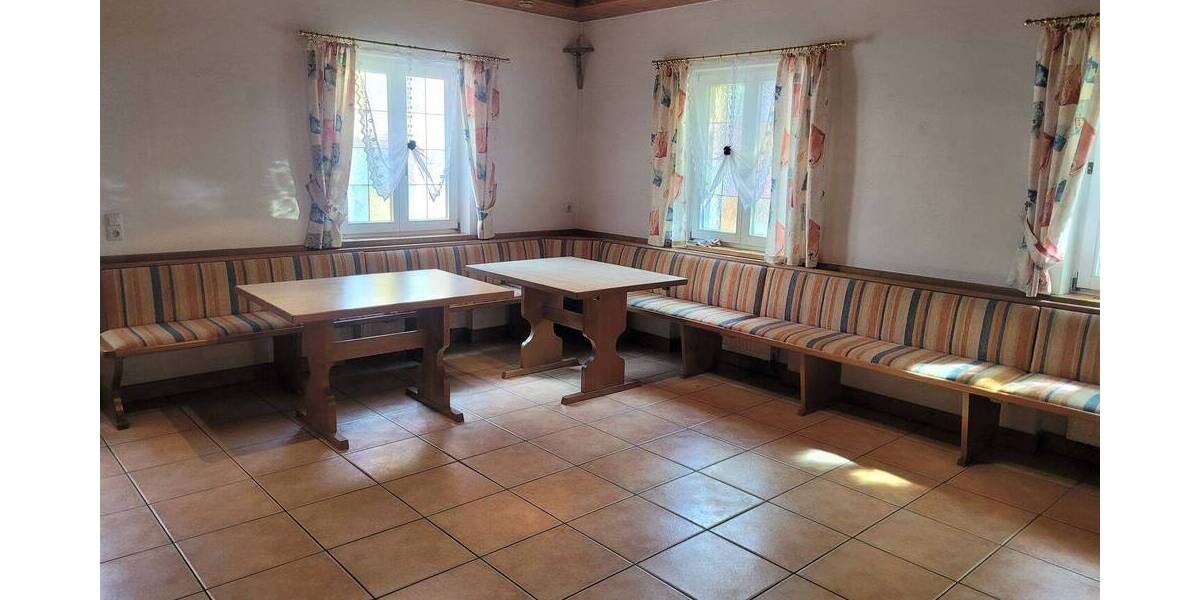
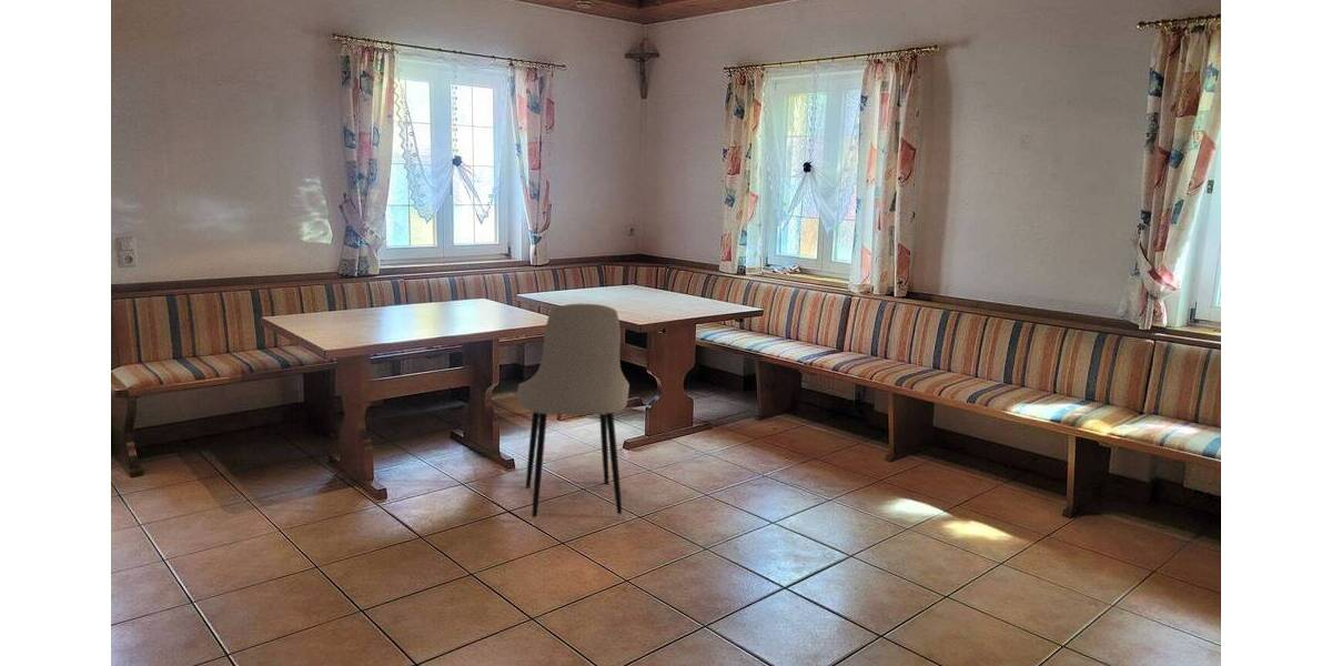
+ dining chair [516,303,630,518]
